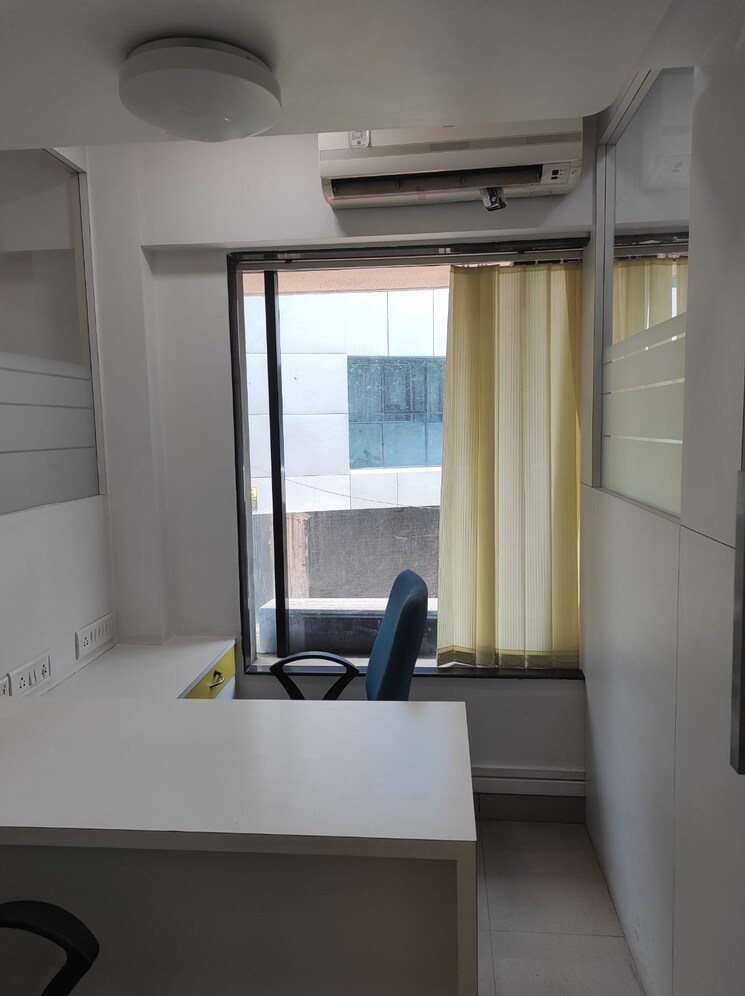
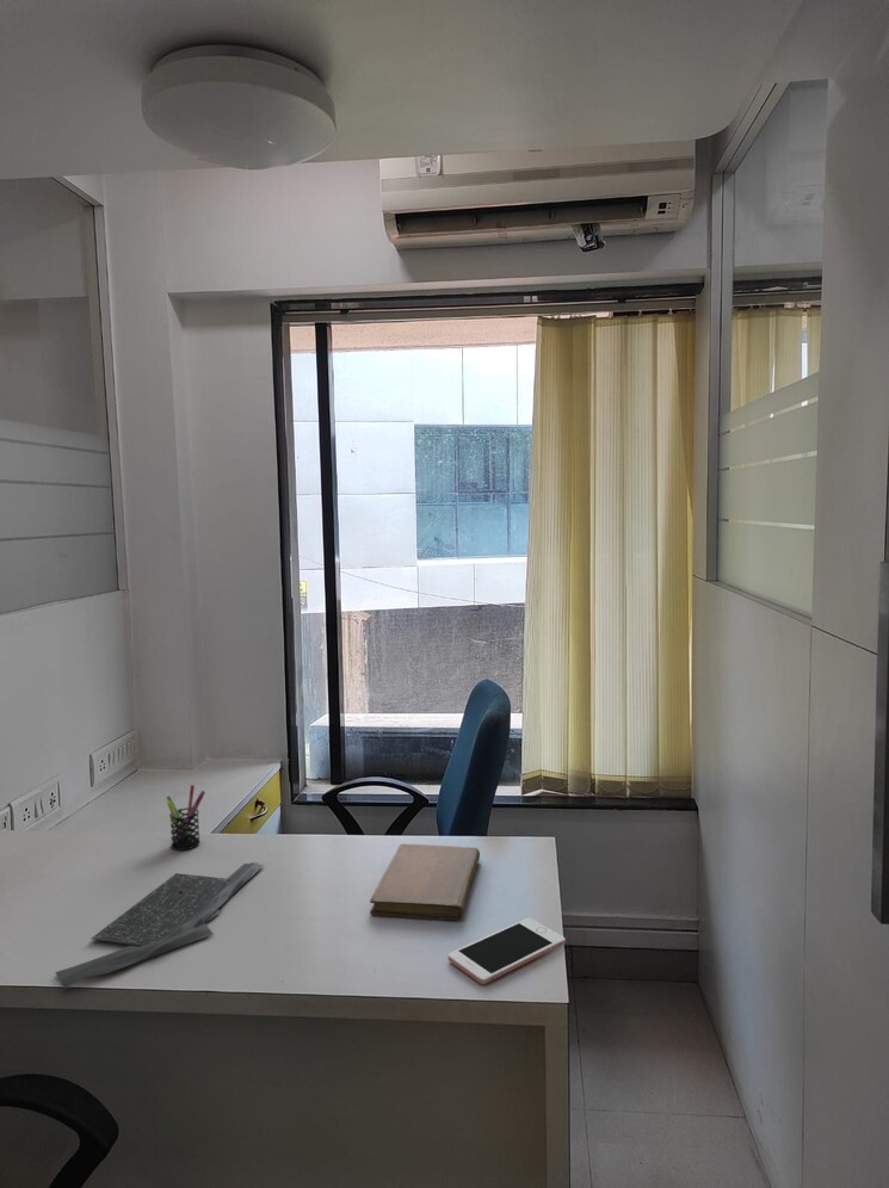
+ keyboard [54,861,265,990]
+ pen holder [166,784,206,852]
+ notebook [369,842,481,921]
+ cell phone [447,917,567,985]
